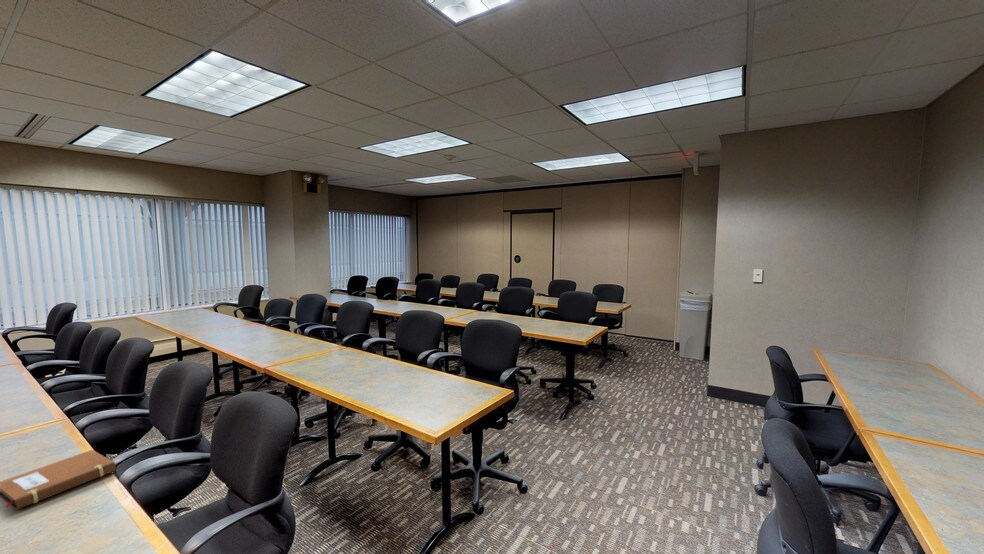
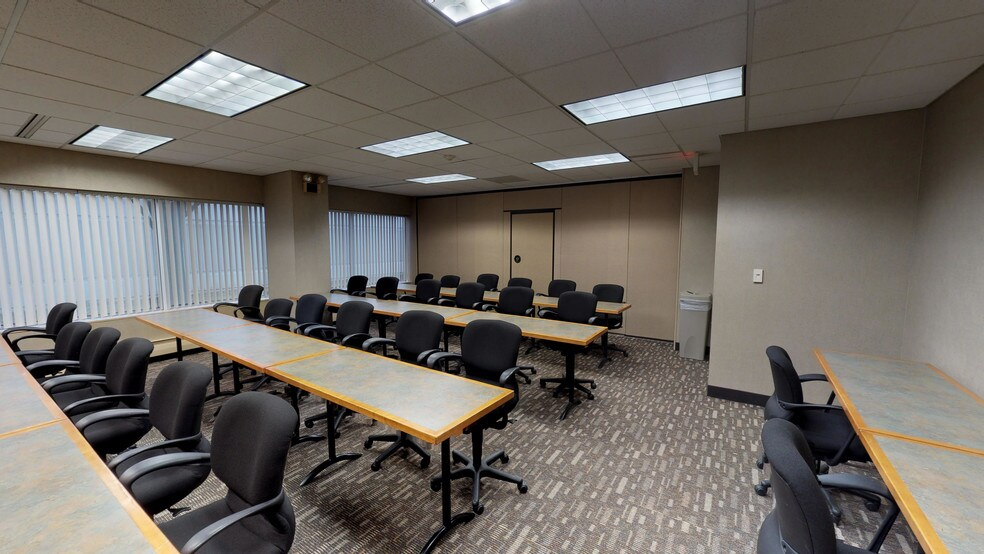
- notebook [0,449,117,511]
